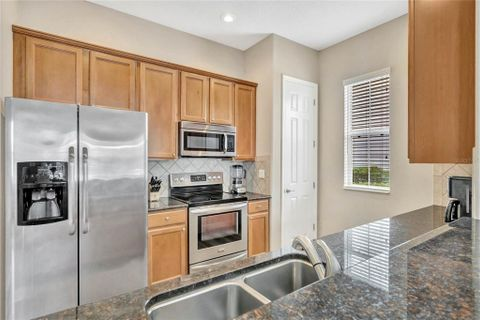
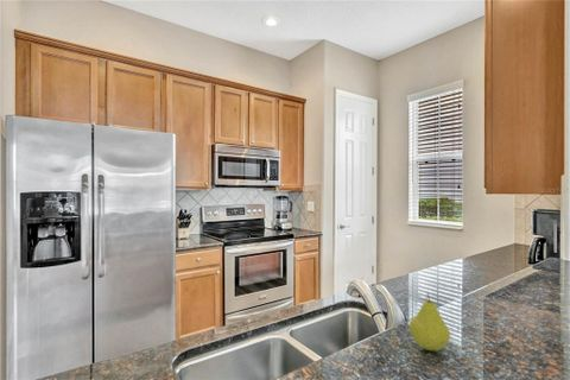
+ fruit [408,292,451,352]
